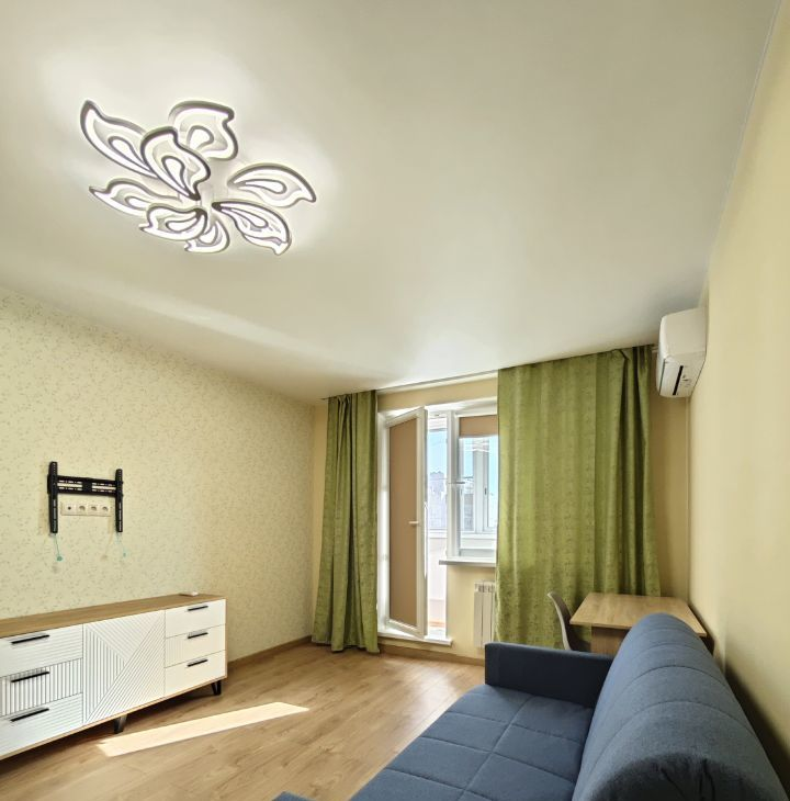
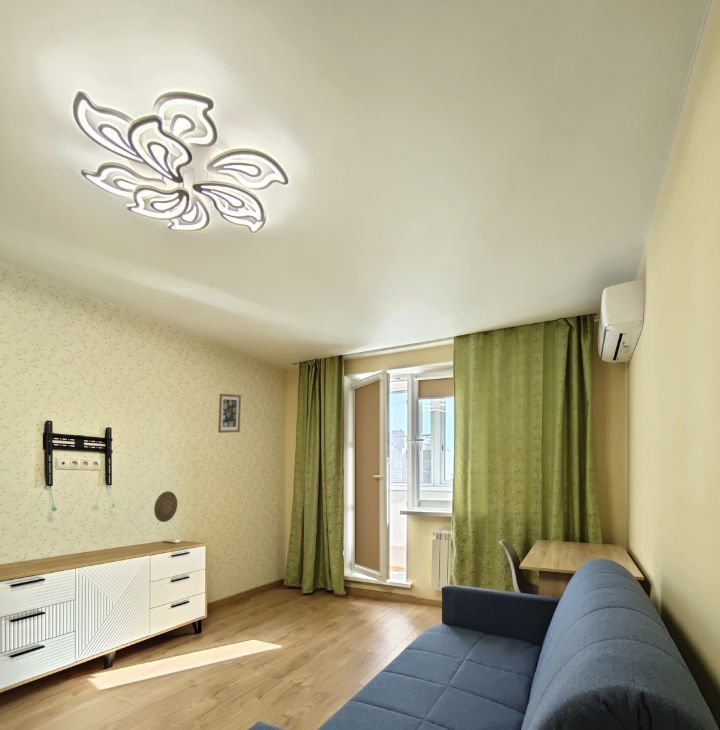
+ decorative plate [153,490,178,523]
+ wall art [217,393,242,434]
